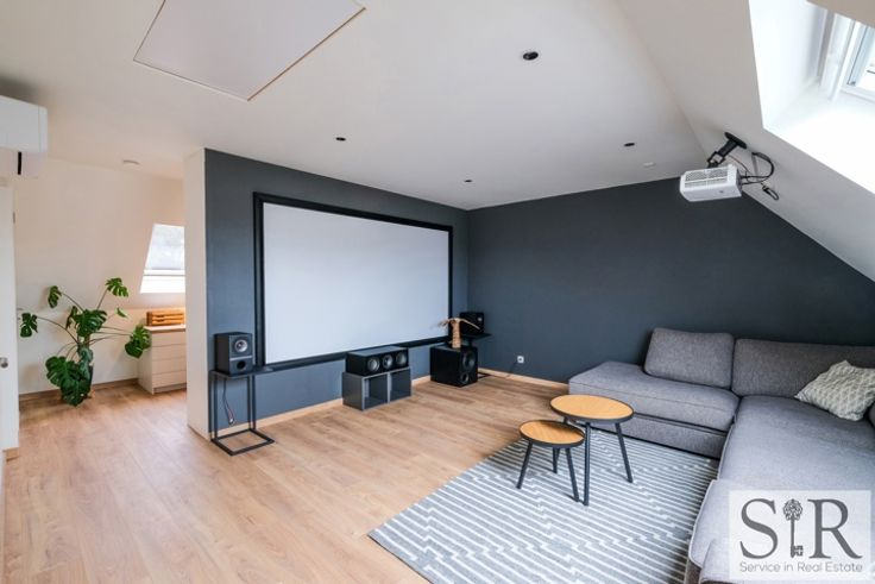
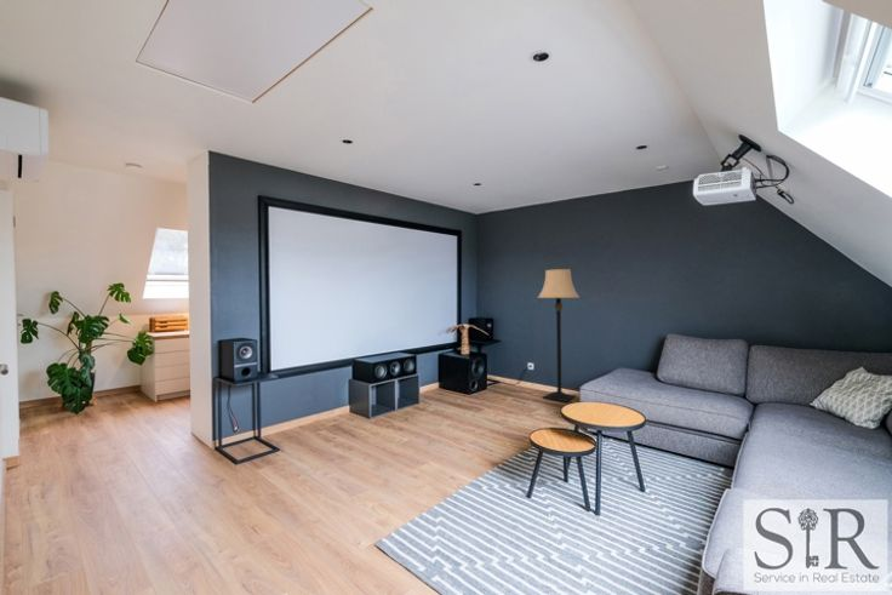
+ lamp [537,268,581,404]
